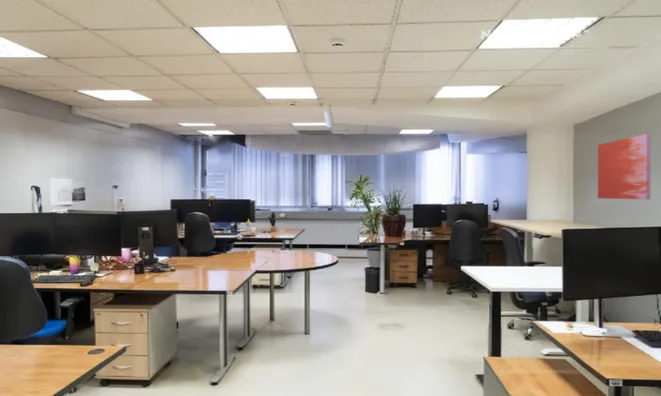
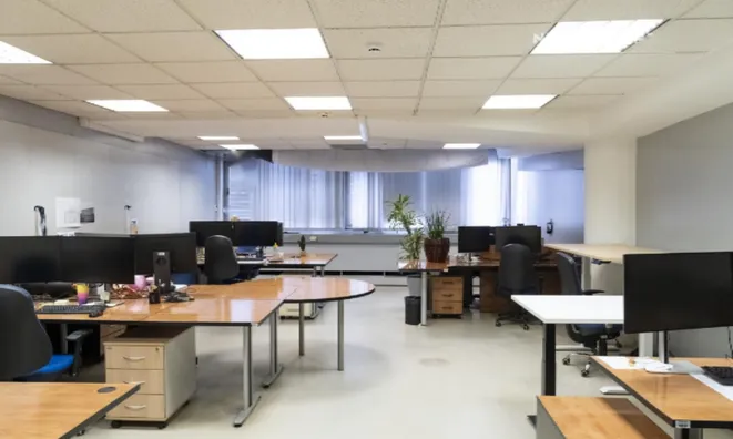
- wall art [597,133,652,200]
